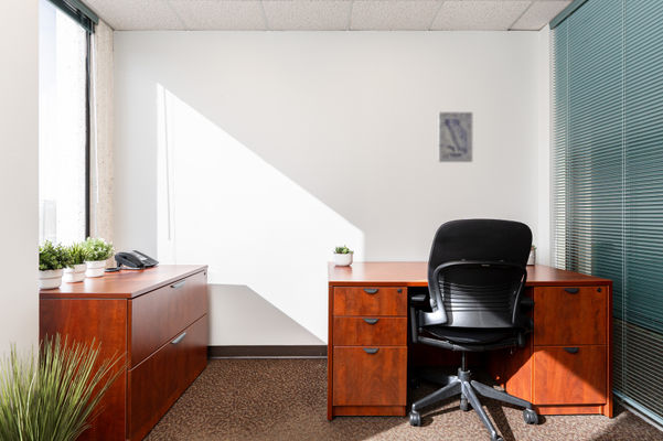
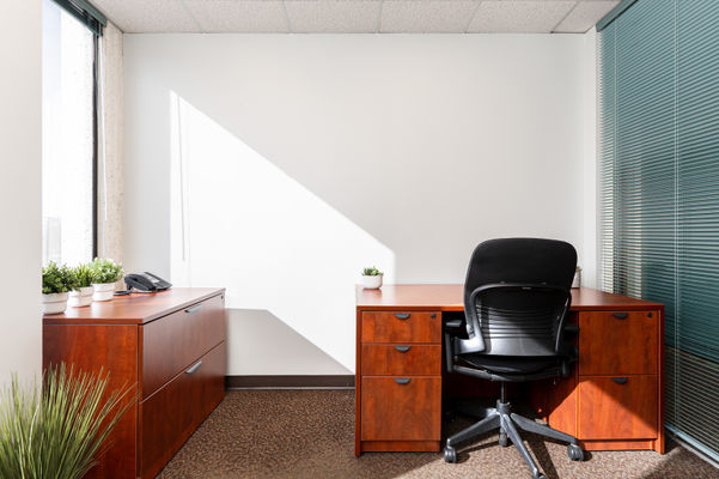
- wall art [437,111,473,163]
